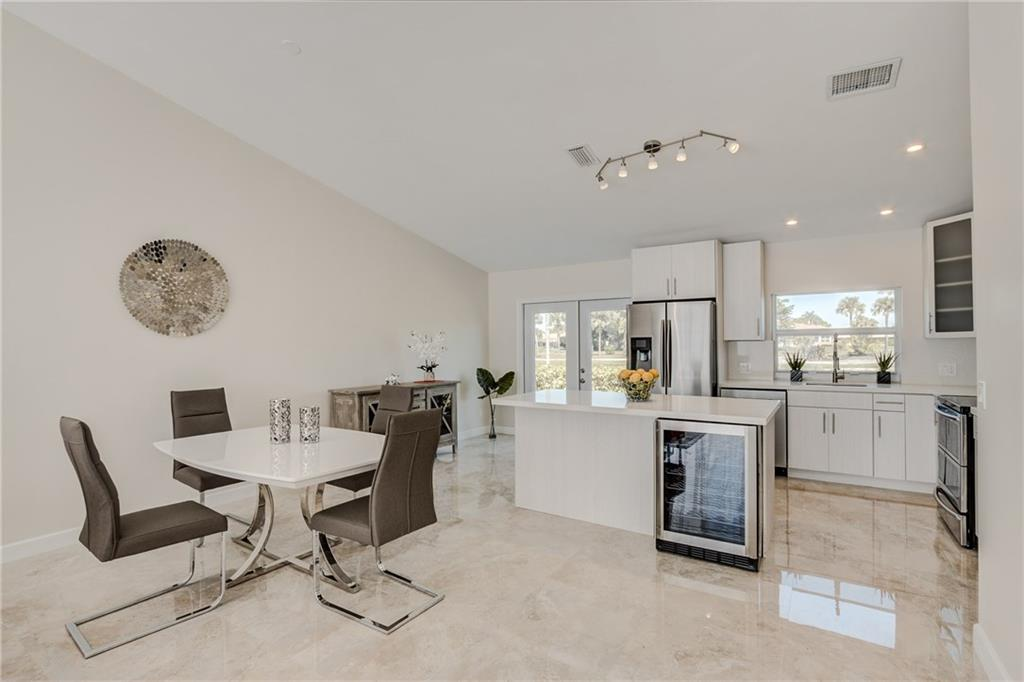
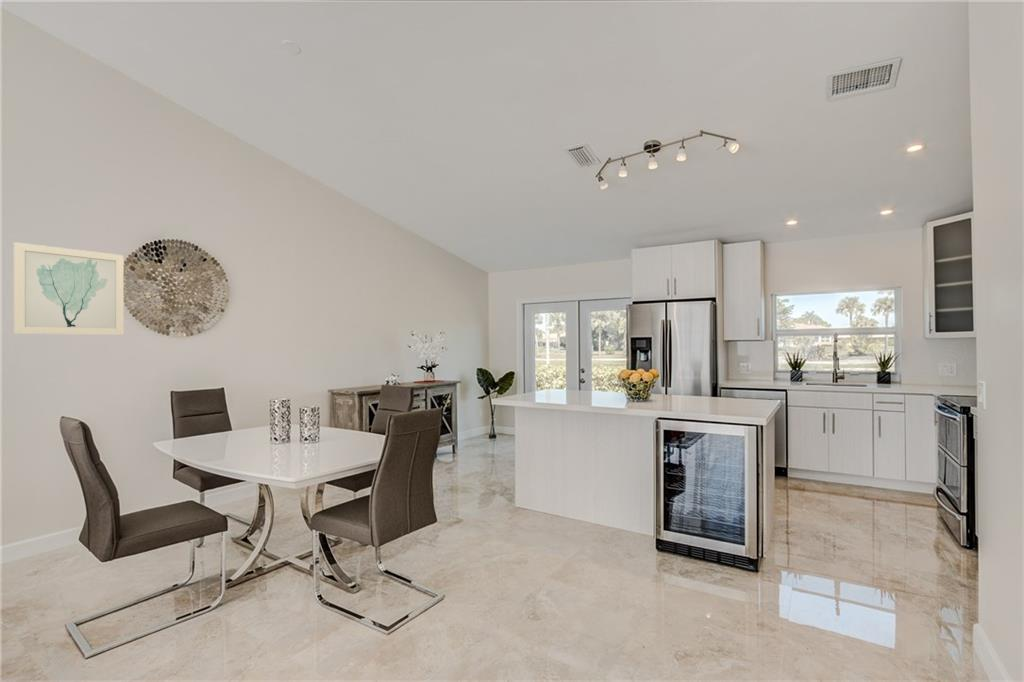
+ wall art [13,241,125,336]
